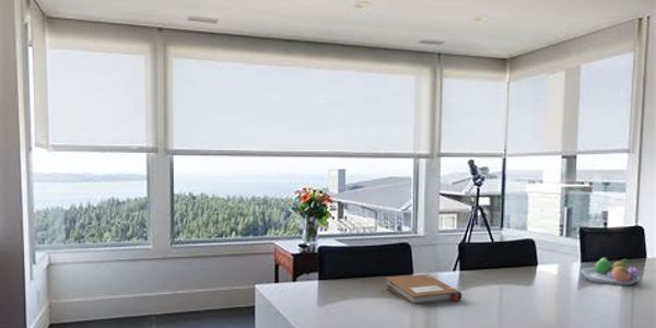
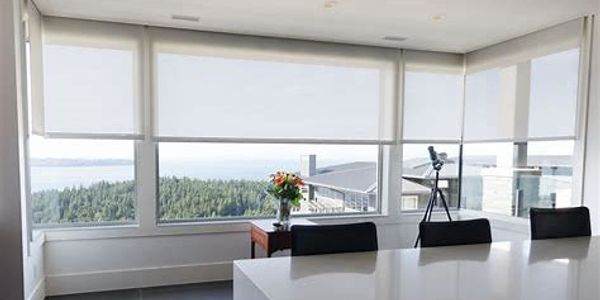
- notebook [384,273,462,305]
- fruit bowl [579,256,642,286]
